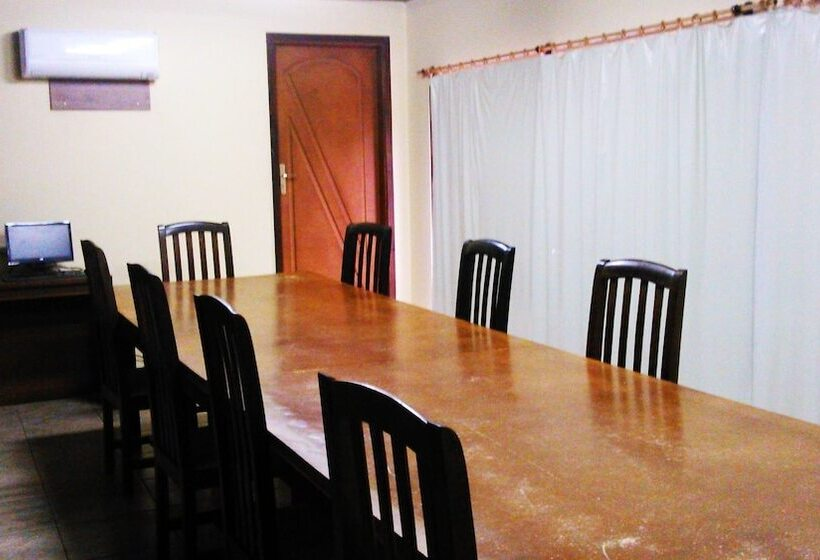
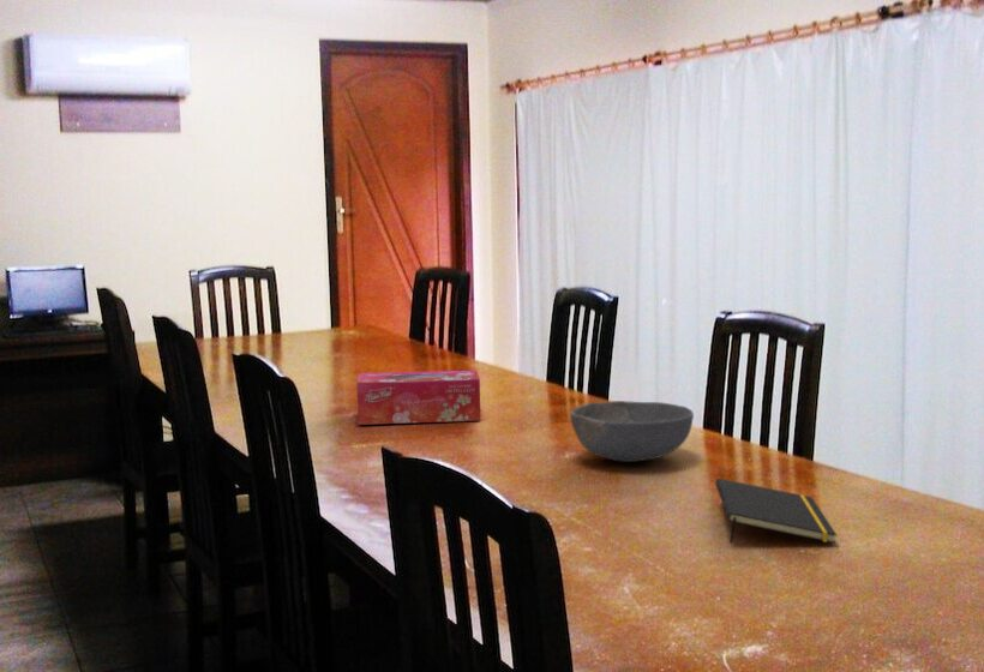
+ notepad [714,476,838,545]
+ bowl [570,400,695,463]
+ tissue box [355,370,481,426]
